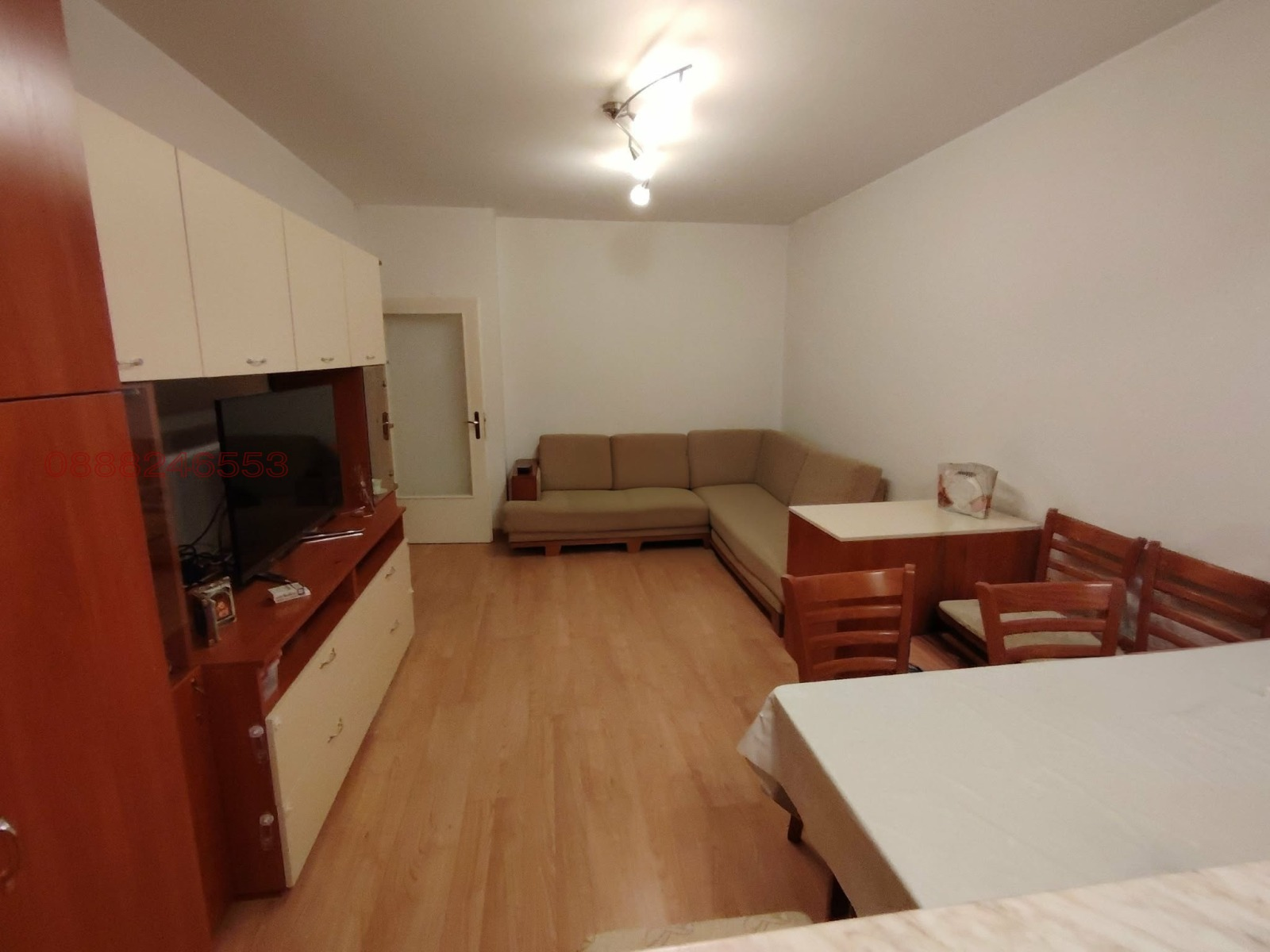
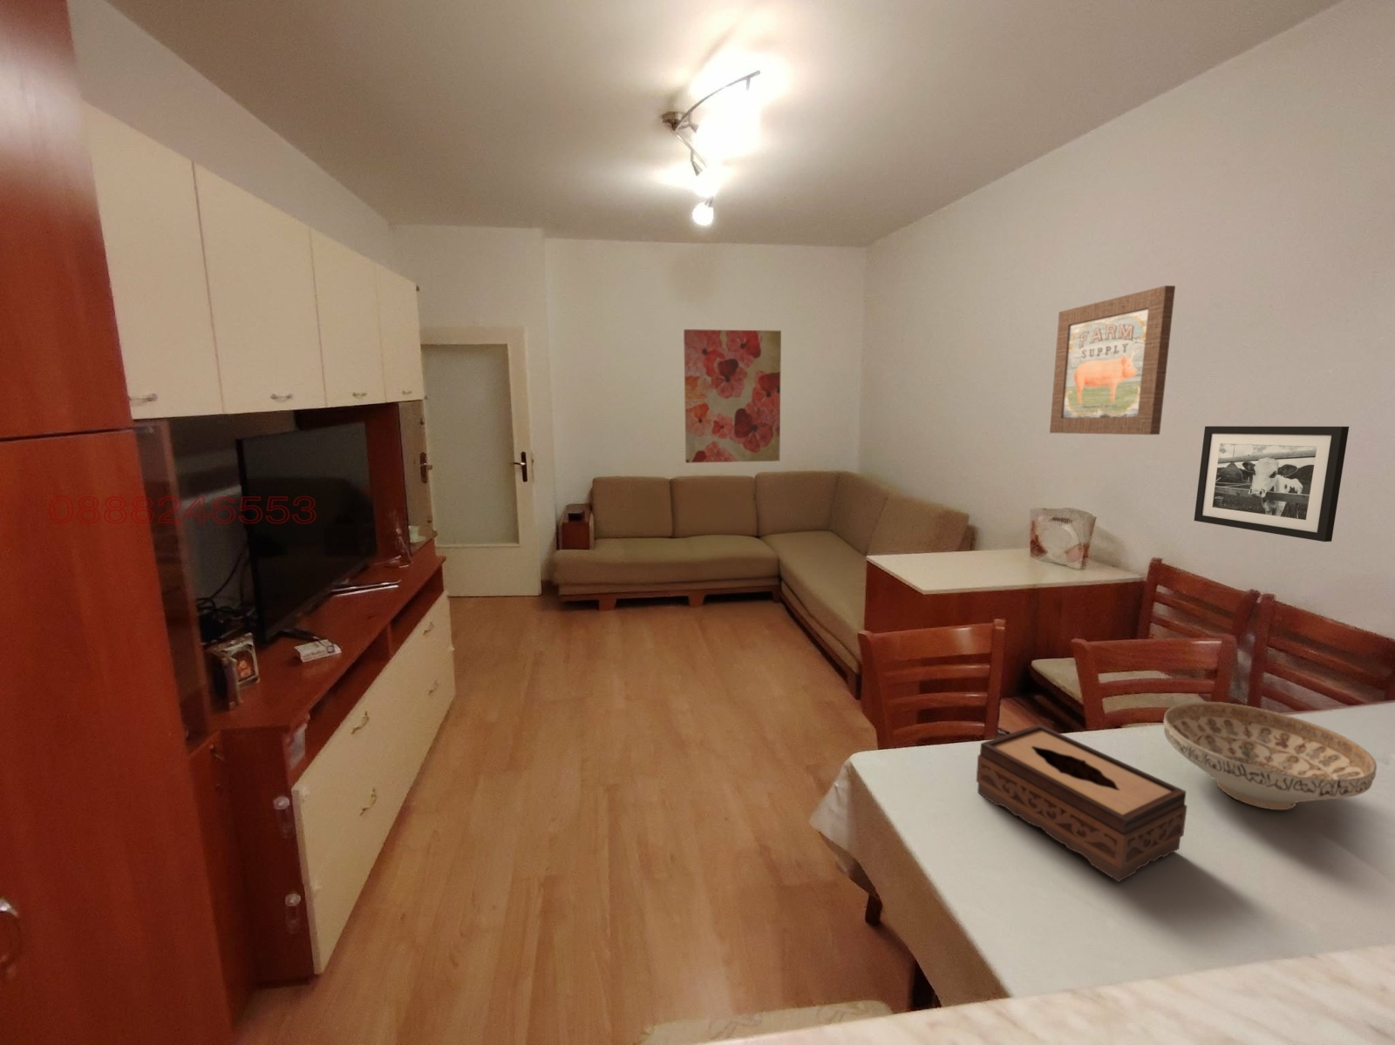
+ wall art [1049,284,1176,436]
+ wall art [683,328,782,464]
+ tissue box [975,722,1188,883]
+ picture frame [1194,425,1350,542]
+ decorative bowl [1162,701,1377,811]
